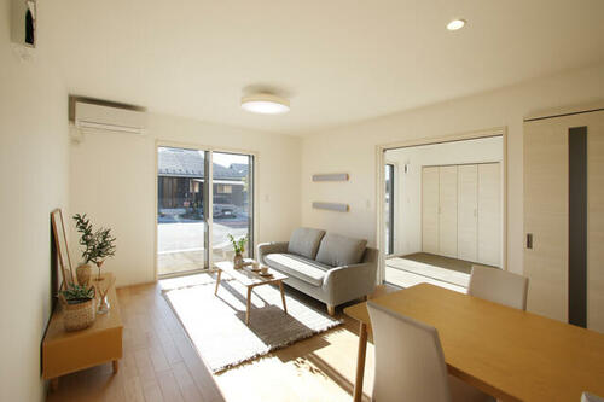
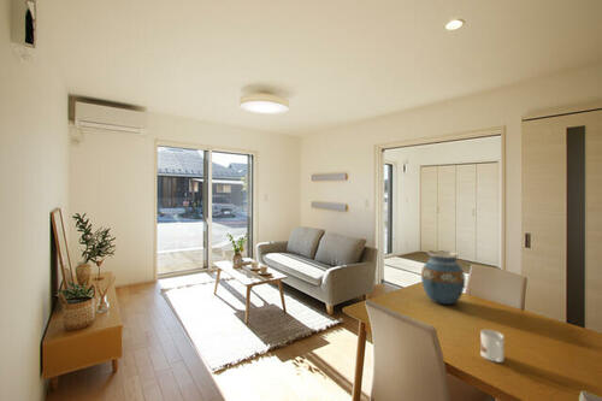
+ mug [479,329,504,364]
+ vase [420,249,466,306]
